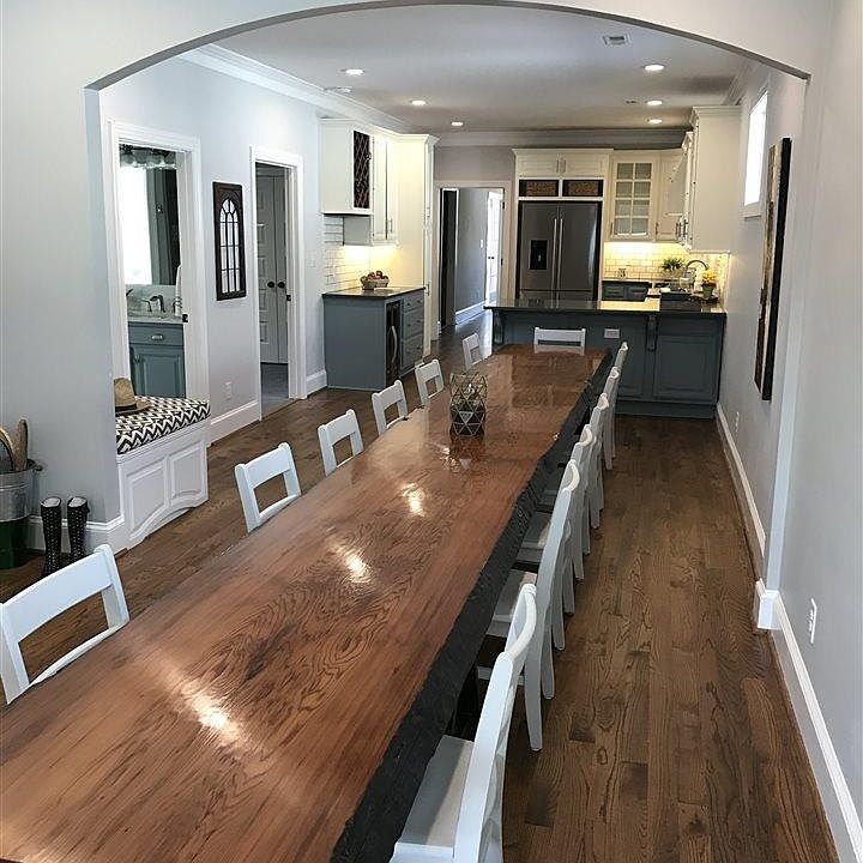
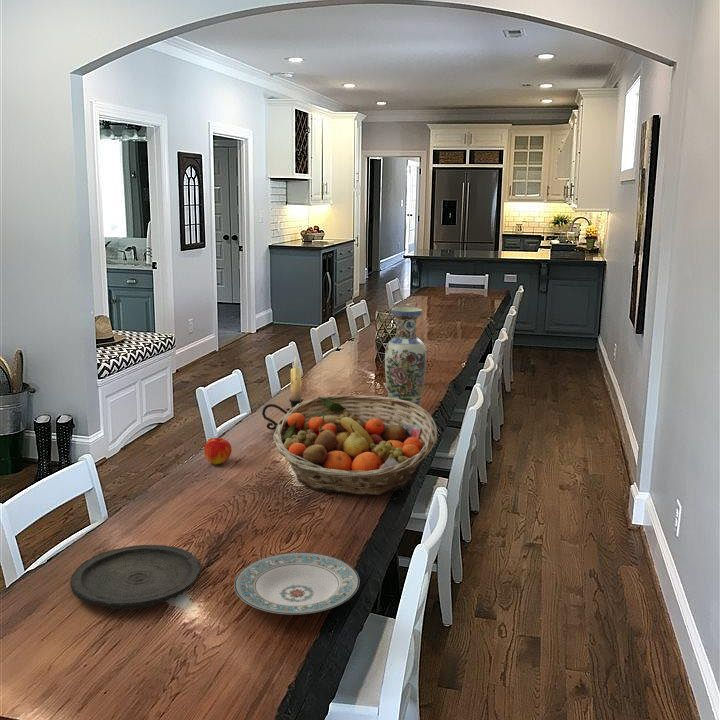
+ apple [203,437,233,465]
+ plate [69,544,203,611]
+ fruit basket [272,394,438,496]
+ vase [384,306,427,408]
+ plate [233,552,360,615]
+ candle holder [261,355,304,431]
